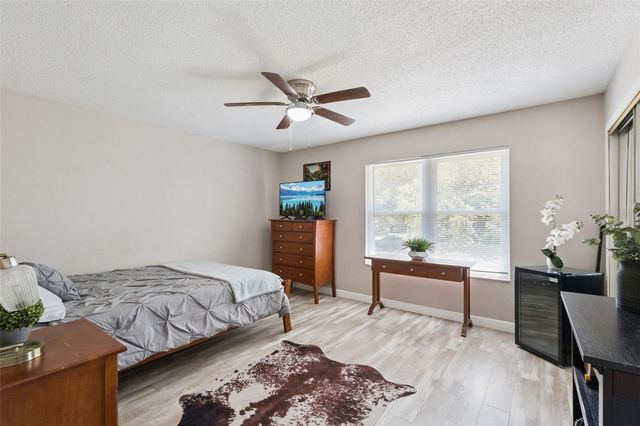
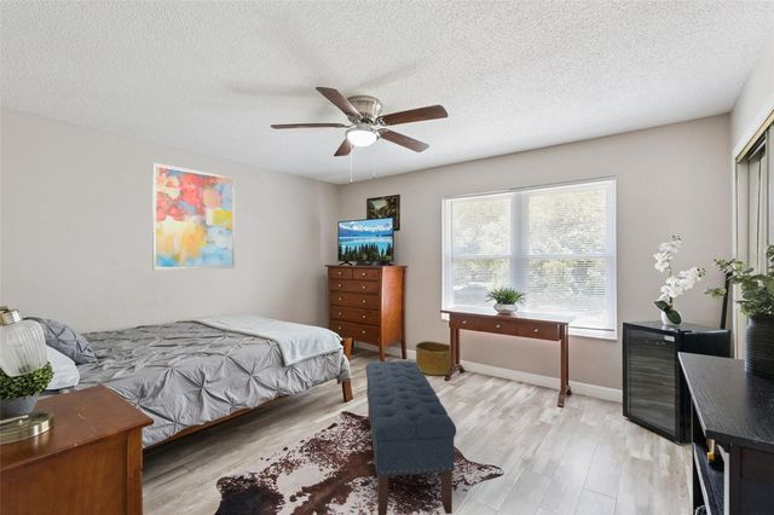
+ wall art [151,162,236,272]
+ basket [414,340,452,376]
+ bench [364,360,457,515]
